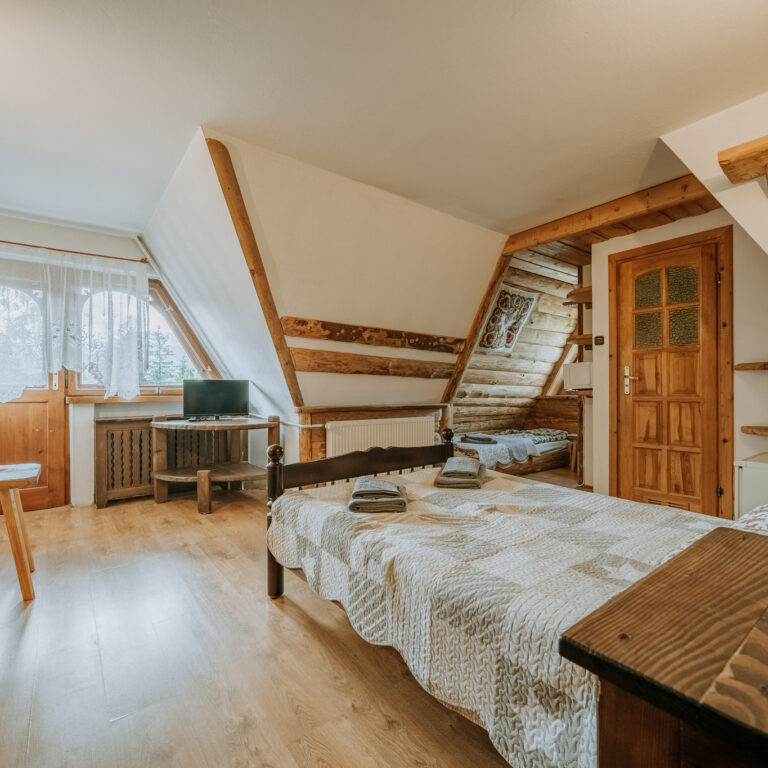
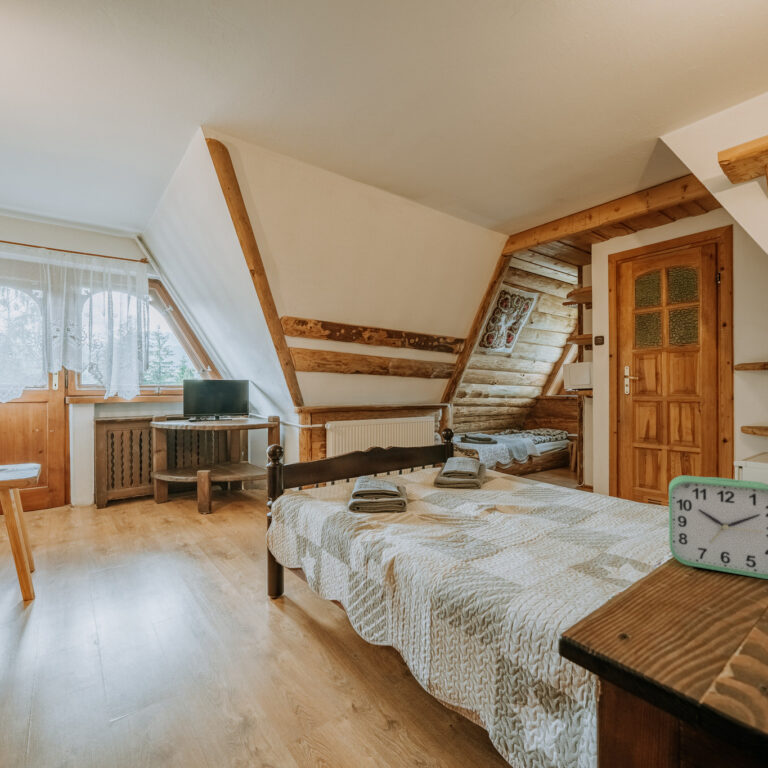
+ alarm clock [668,474,768,580]
